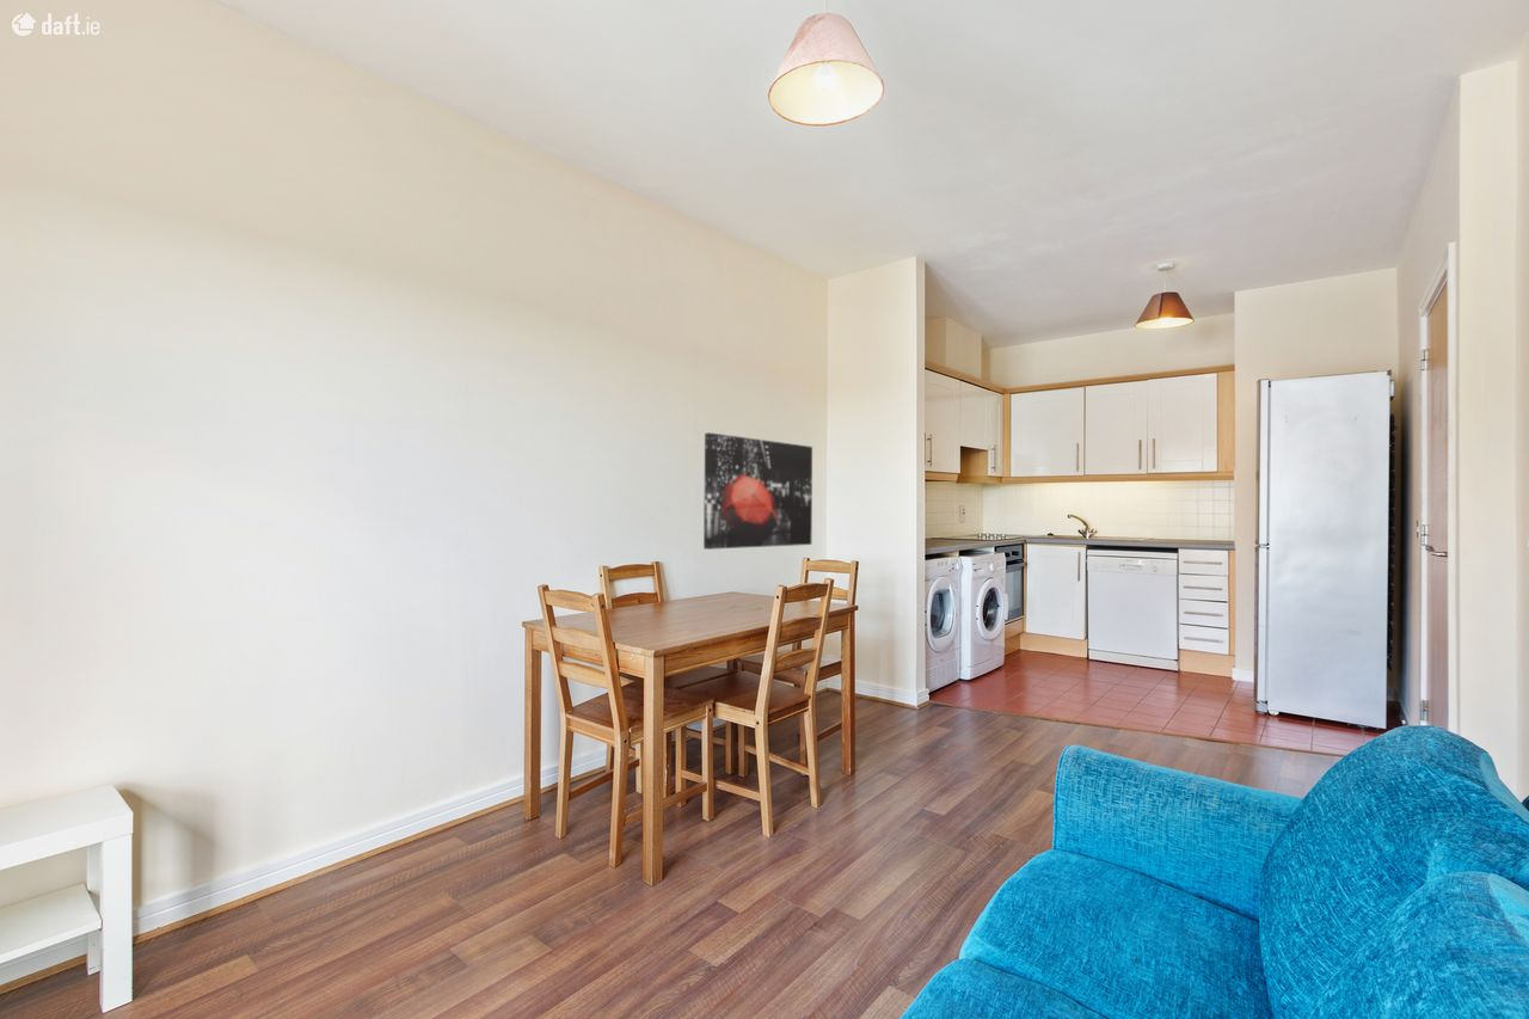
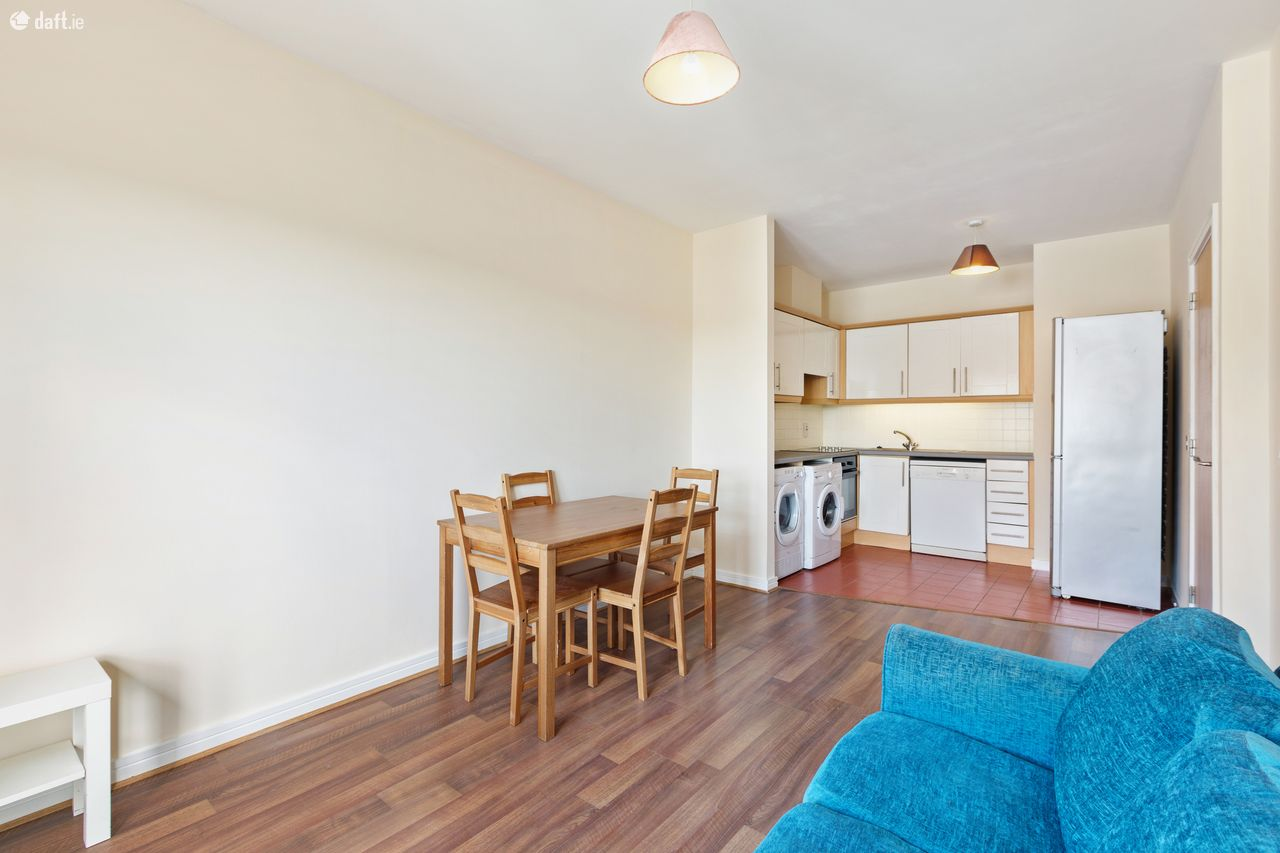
- wall art [702,431,813,551]
